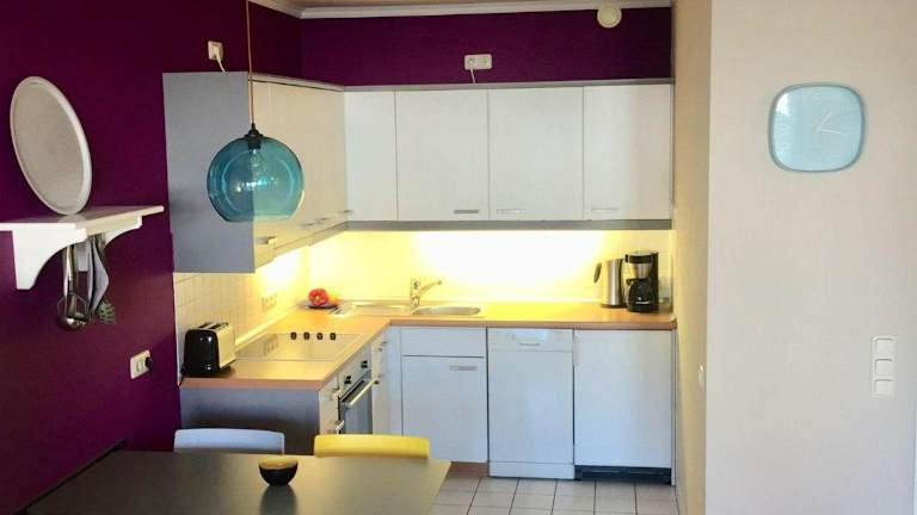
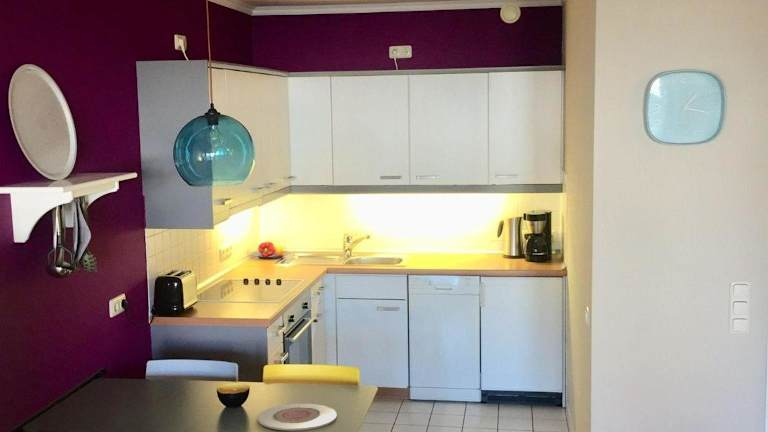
+ plate [257,403,338,432]
